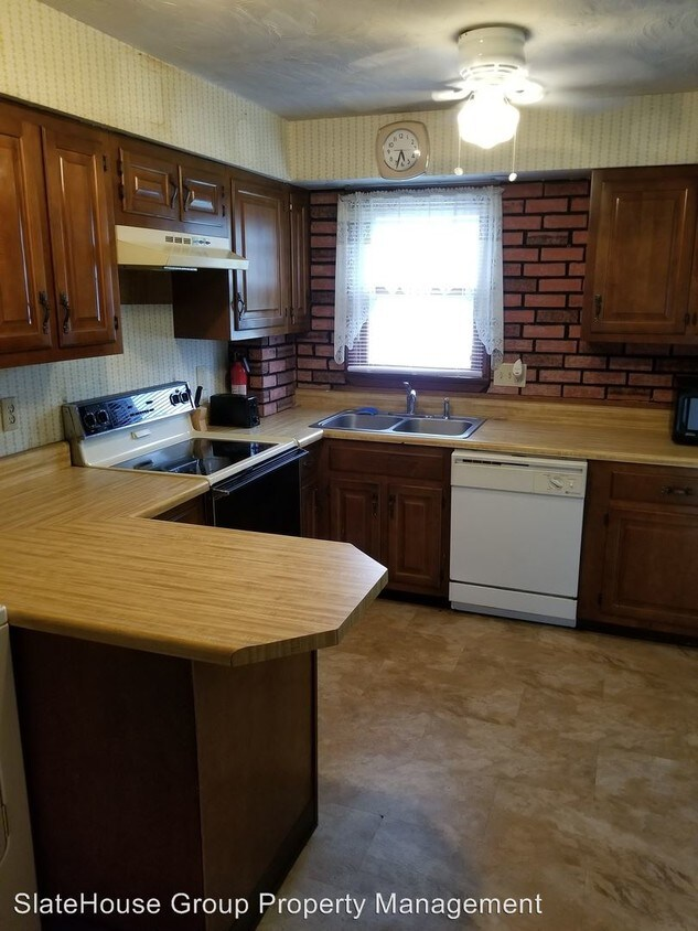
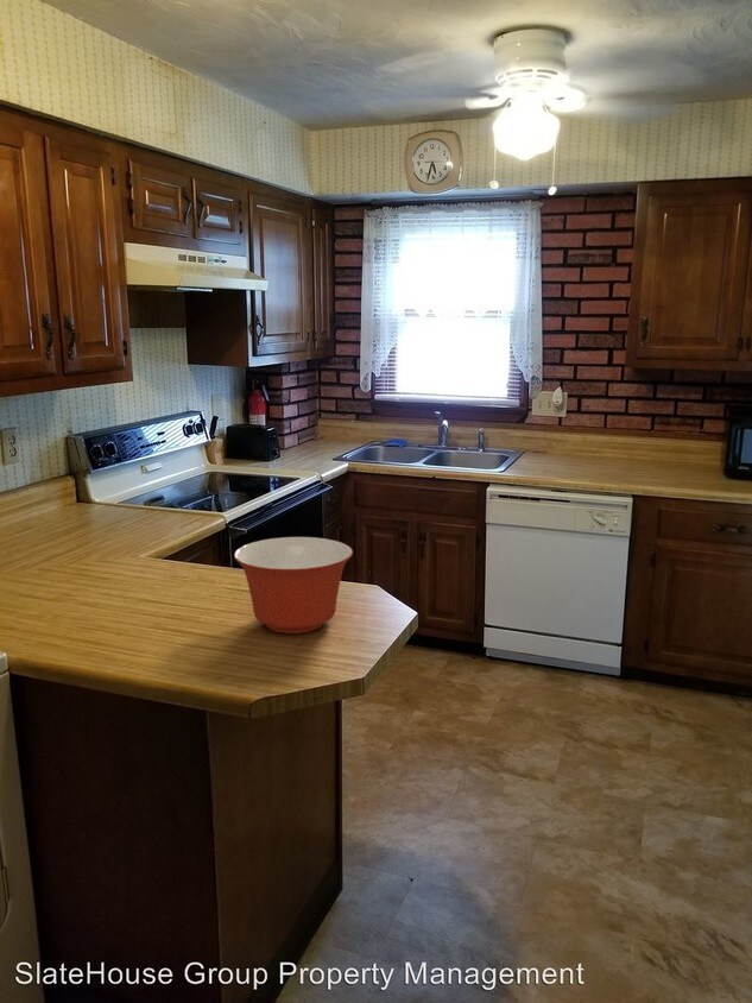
+ mixing bowl [233,536,354,635]
